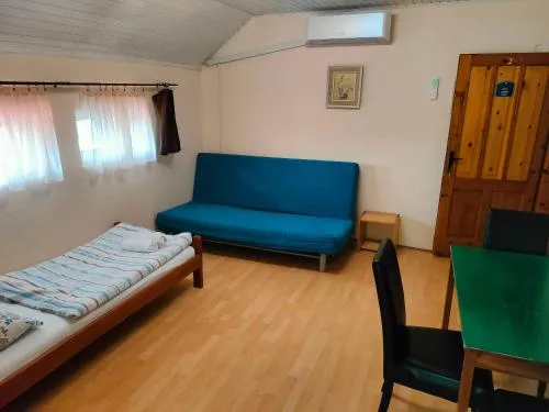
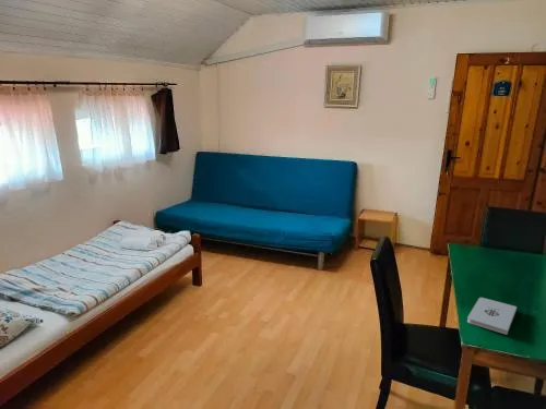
+ notepad [466,297,518,336]
